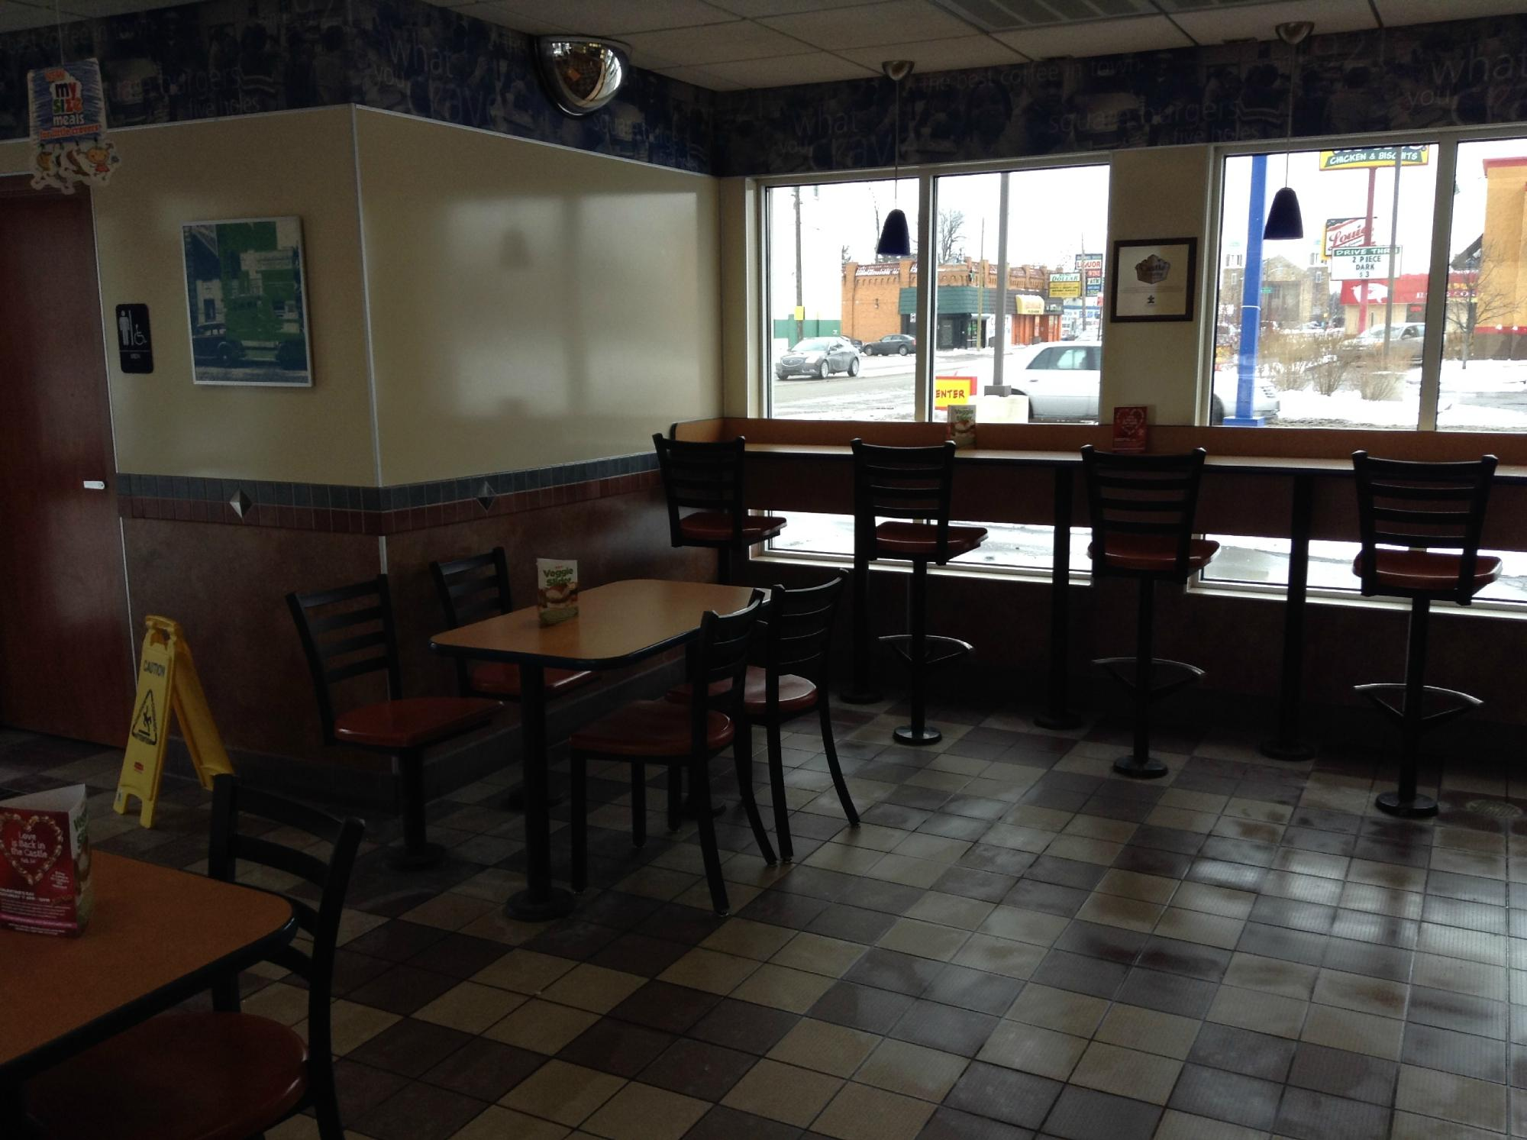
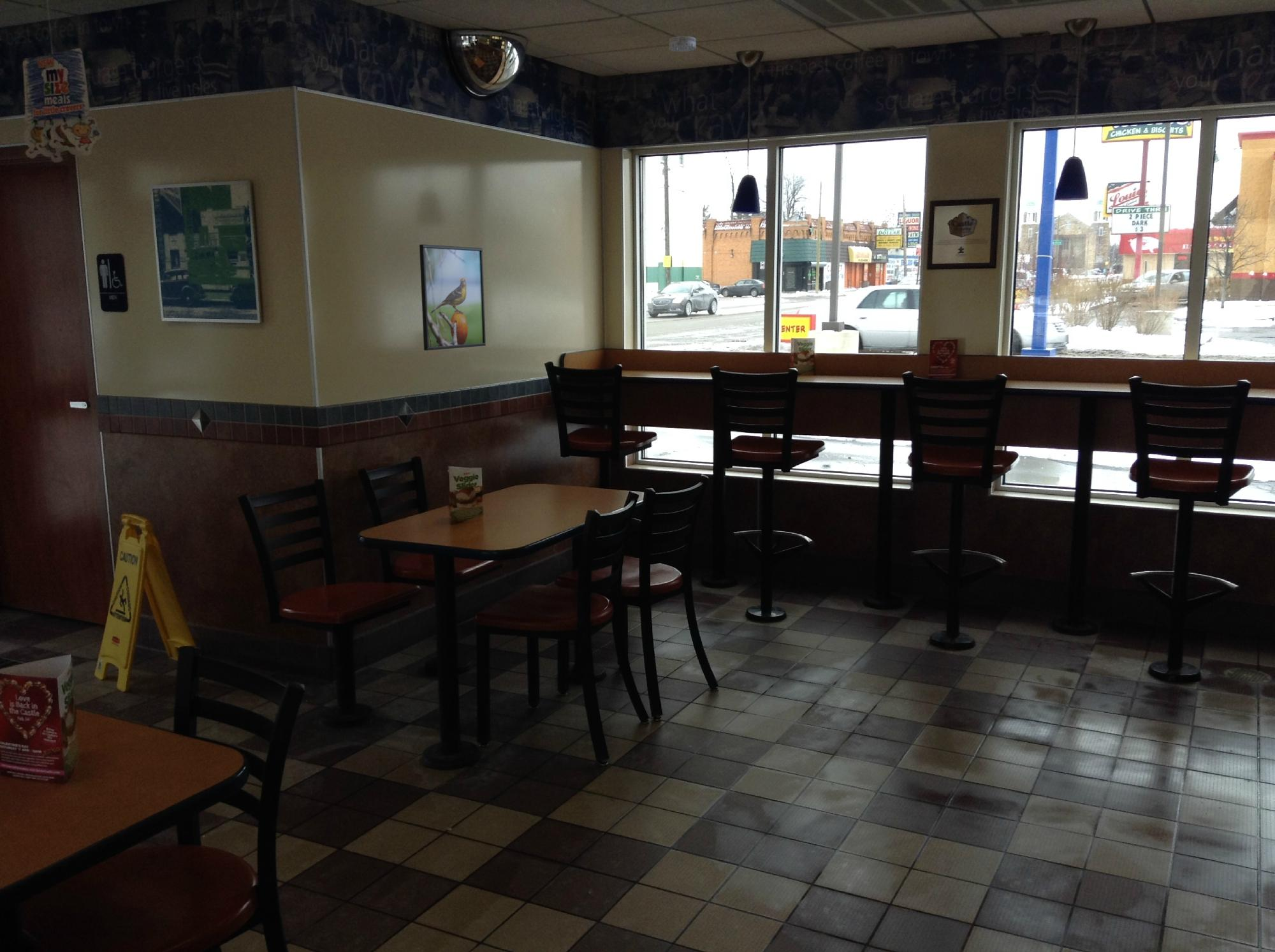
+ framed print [419,244,486,351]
+ smoke detector [669,35,697,52]
